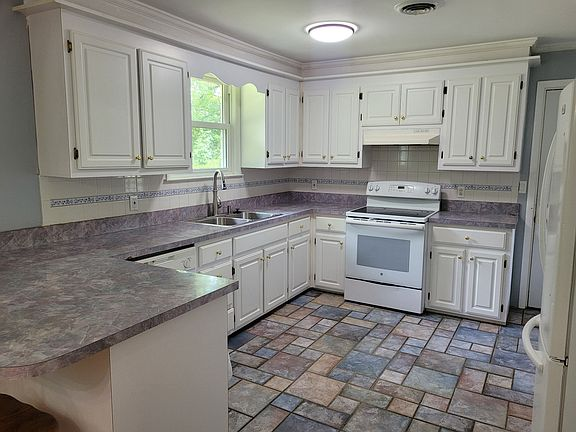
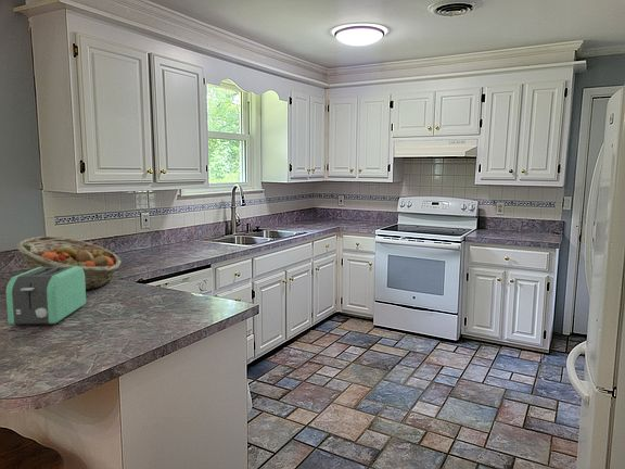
+ fruit basket [15,236,123,291]
+ toaster [5,266,87,326]
